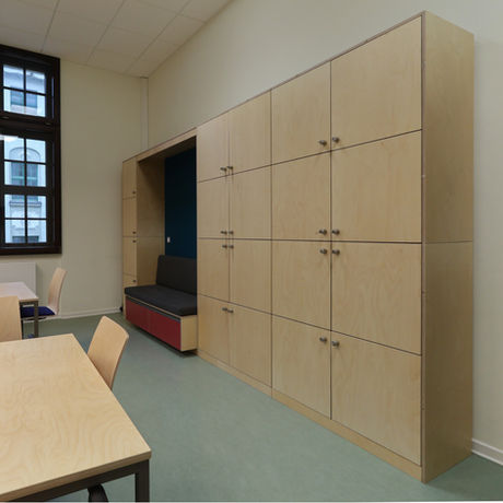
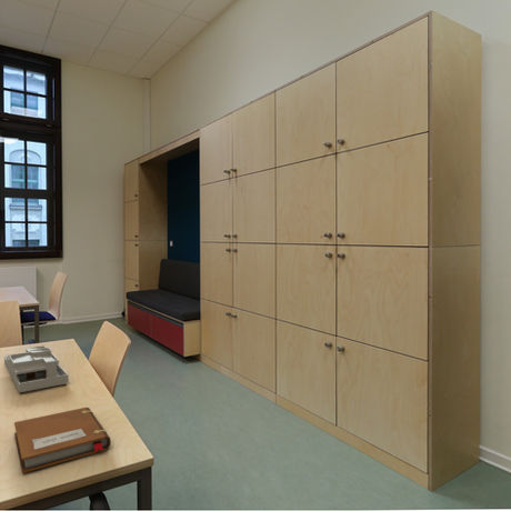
+ notebook [13,407,112,474]
+ desk organizer [3,344,70,394]
